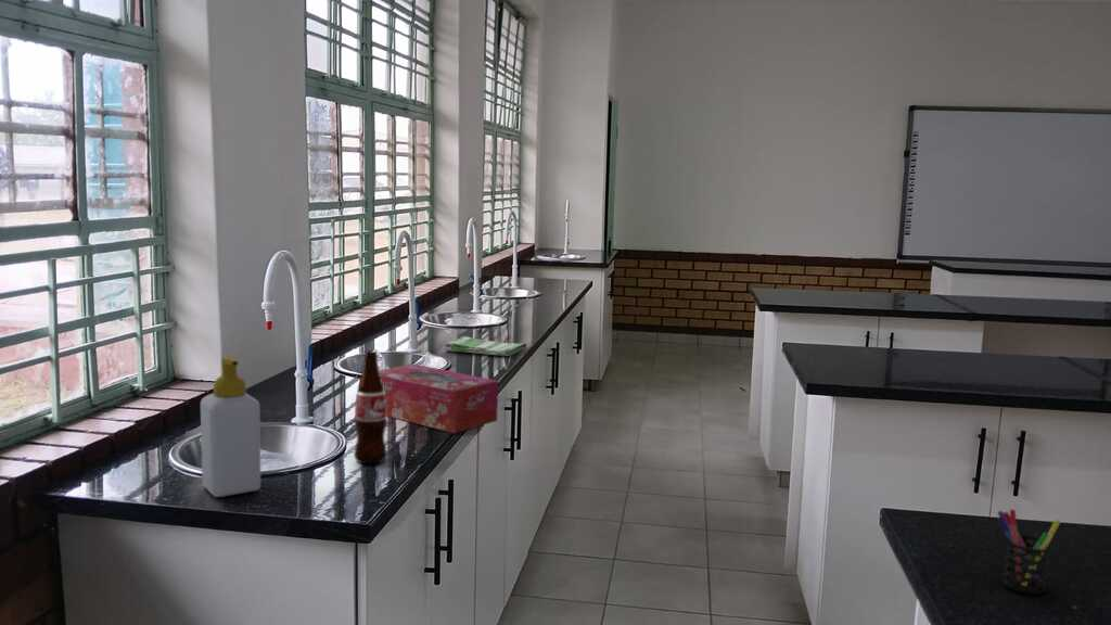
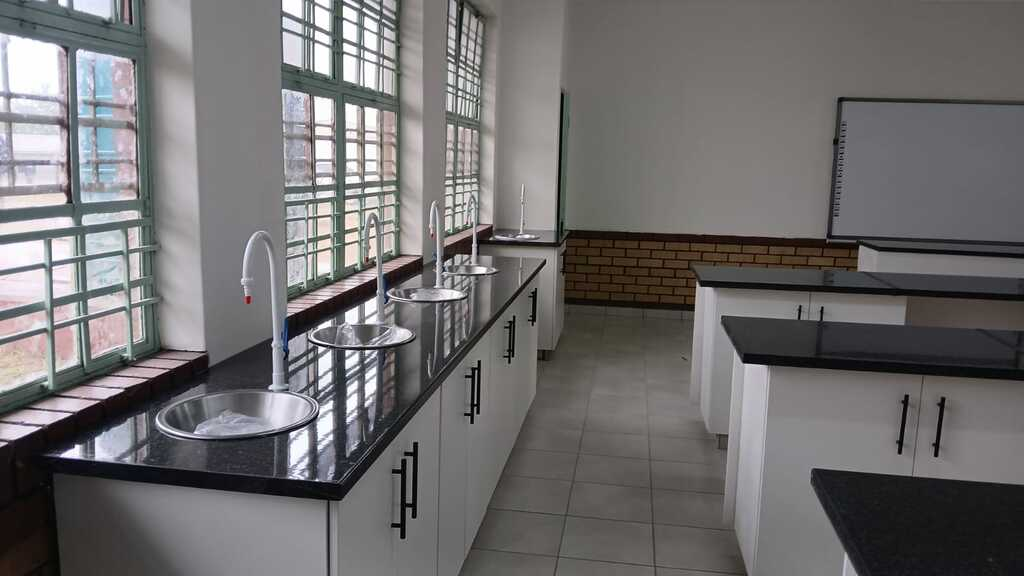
- bottle [353,350,387,464]
- pen holder [996,508,1061,596]
- dish towel [444,335,527,357]
- soap bottle [200,356,261,498]
- tissue box [379,362,499,434]
